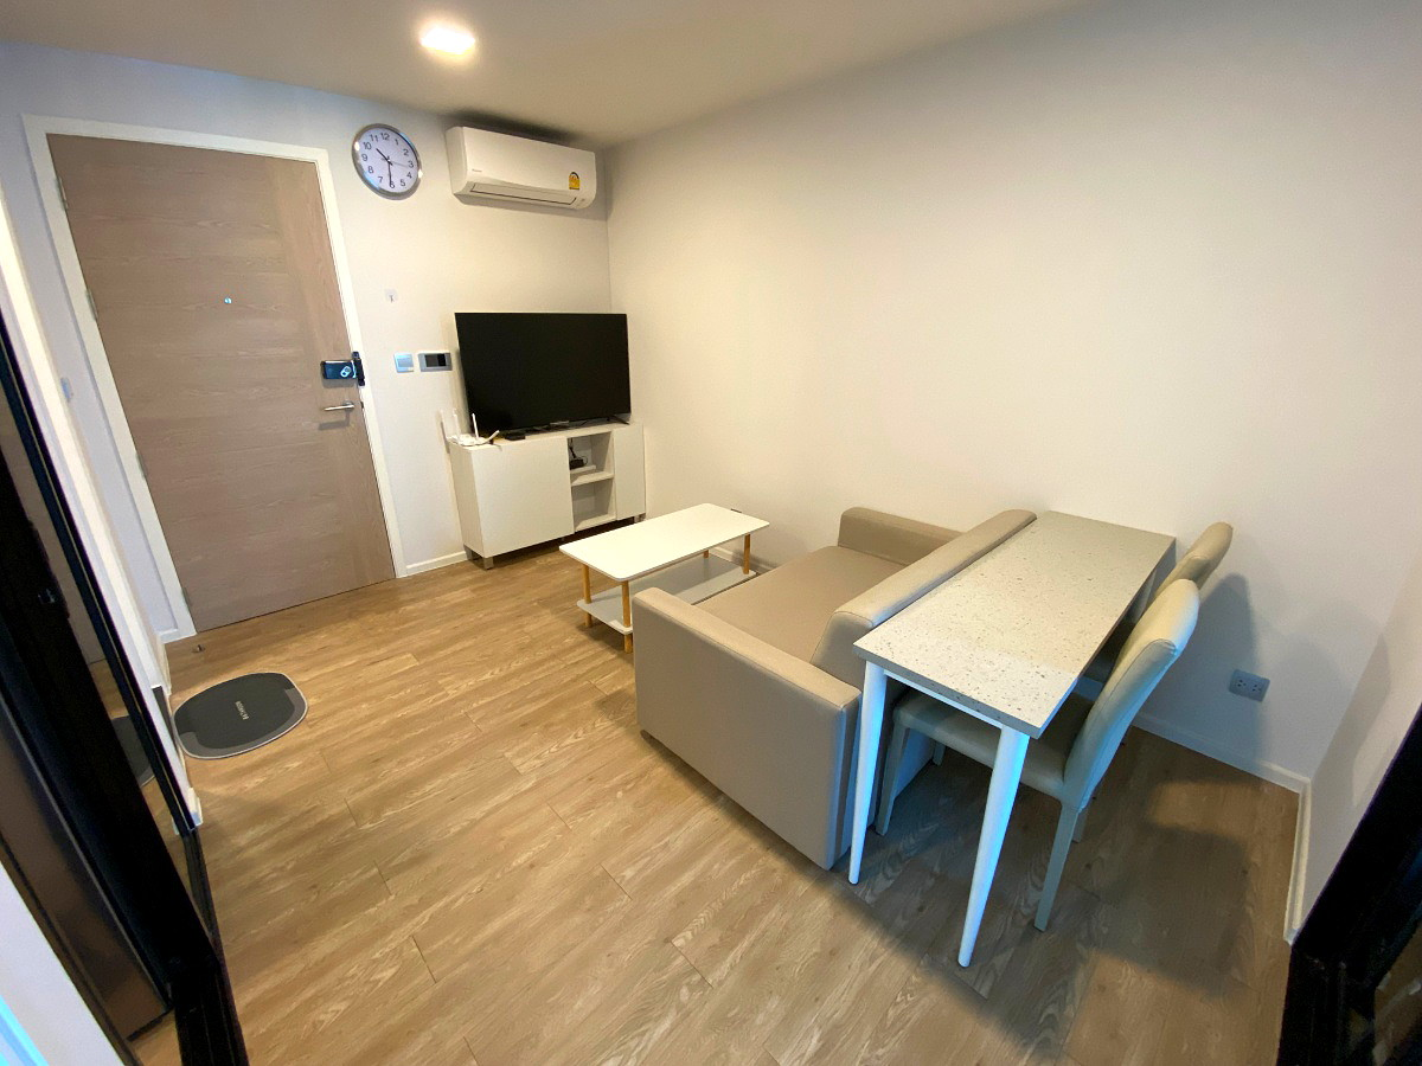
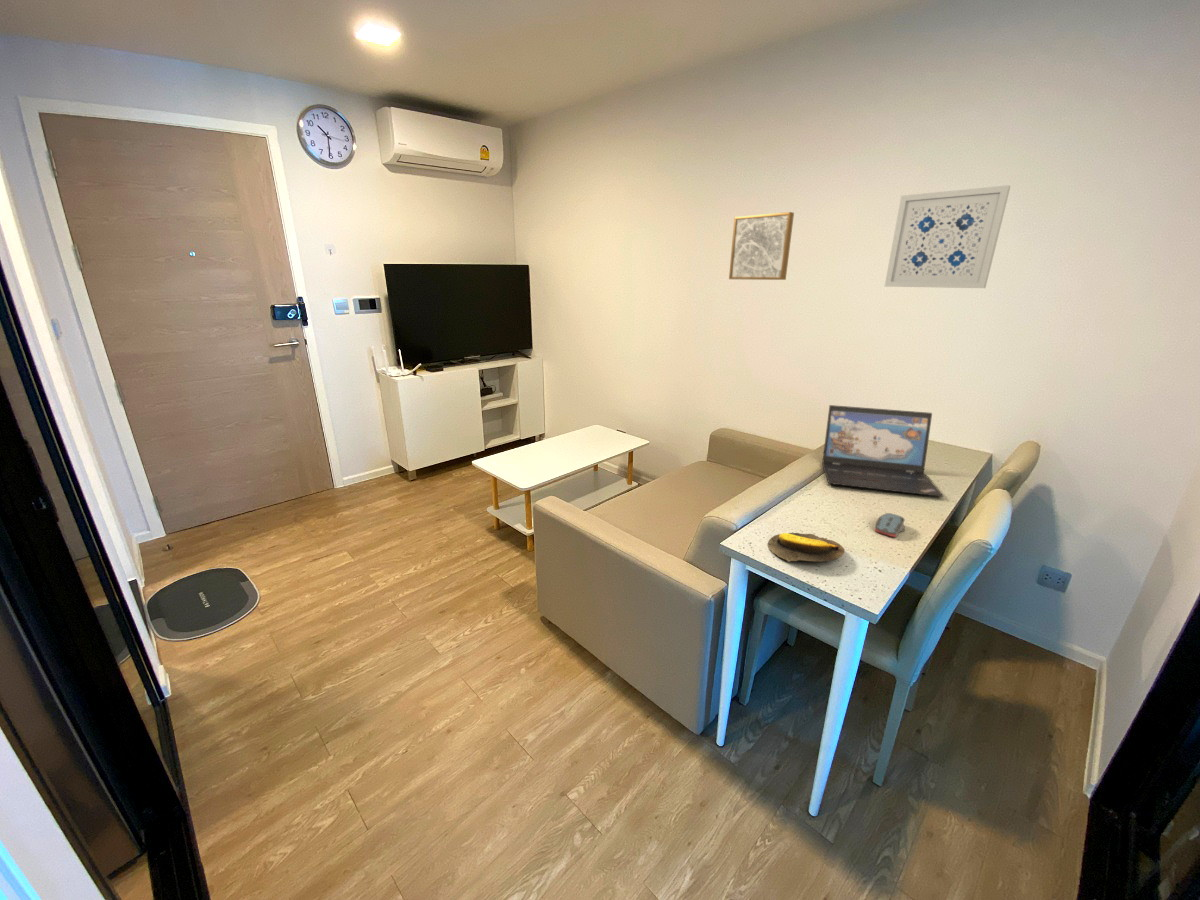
+ wall art [728,211,795,281]
+ laptop [821,404,945,498]
+ computer mouse [874,512,906,538]
+ wall art [884,184,1012,289]
+ banana [767,532,845,563]
